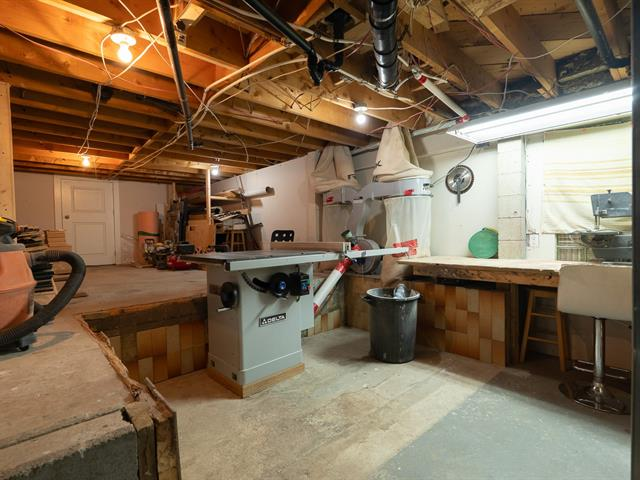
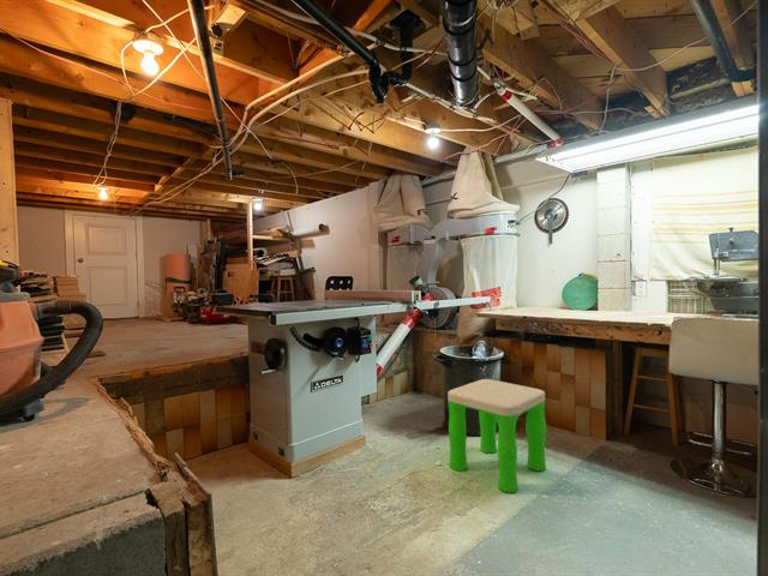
+ stool [446,378,547,494]
